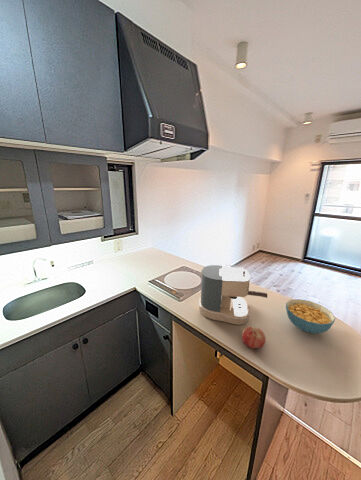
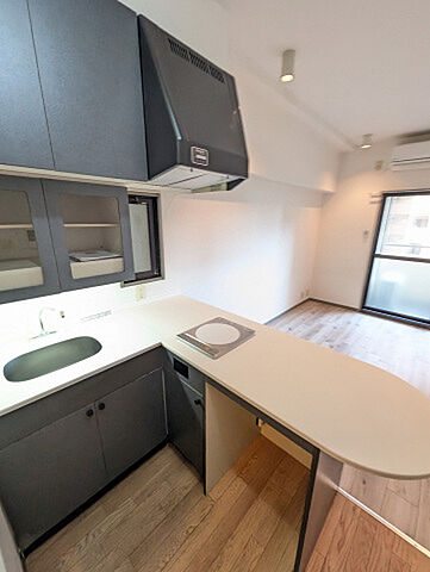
- coffee maker [198,264,268,326]
- cereal bowl [285,298,336,335]
- fruit [241,326,267,349]
